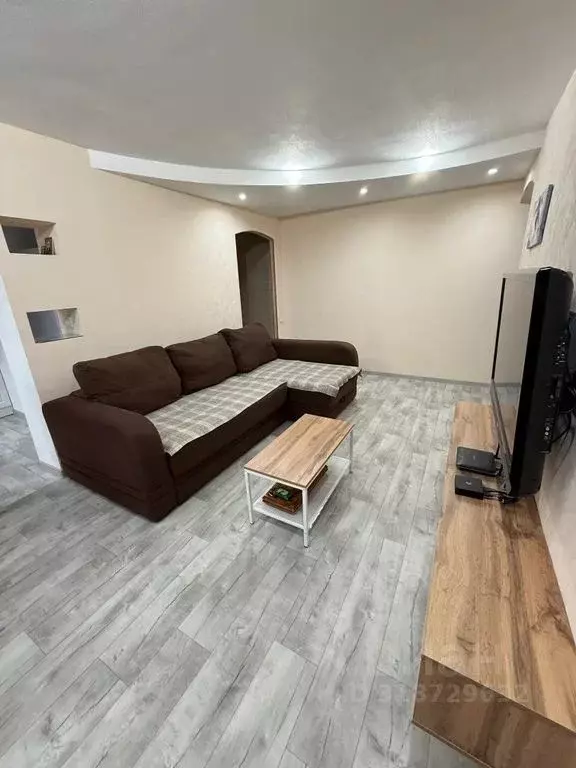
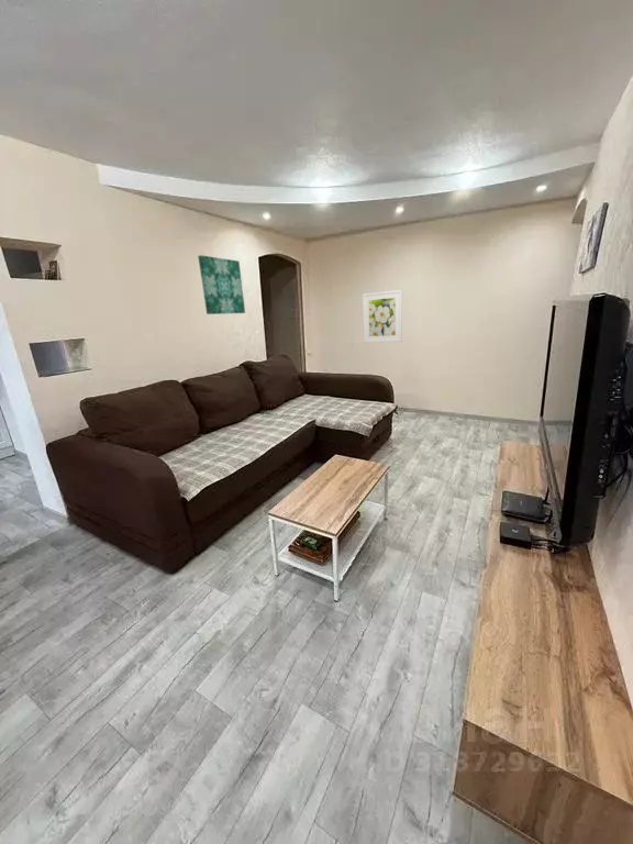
+ wall art [197,254,246,315]
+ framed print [362,289,403,344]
